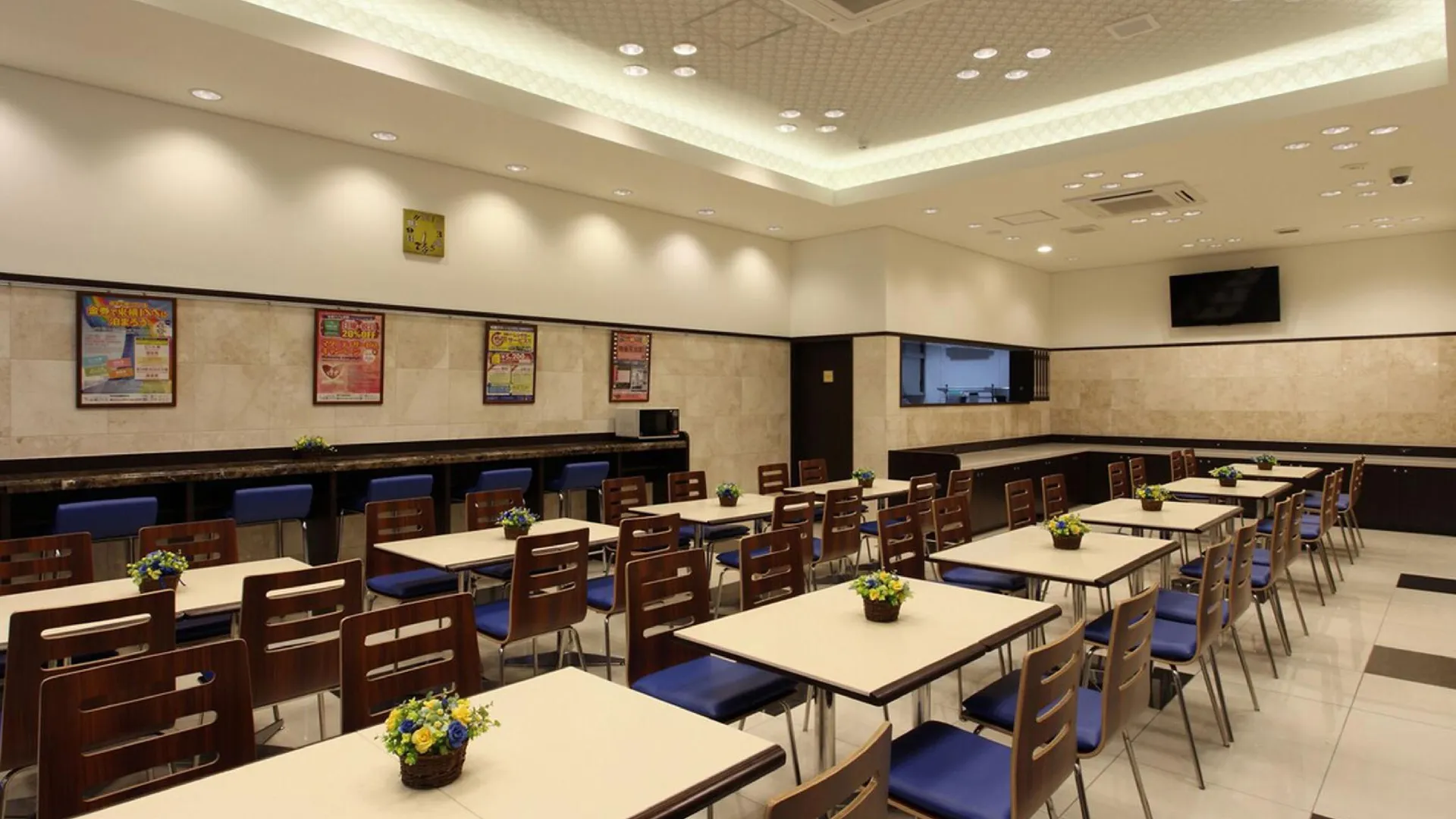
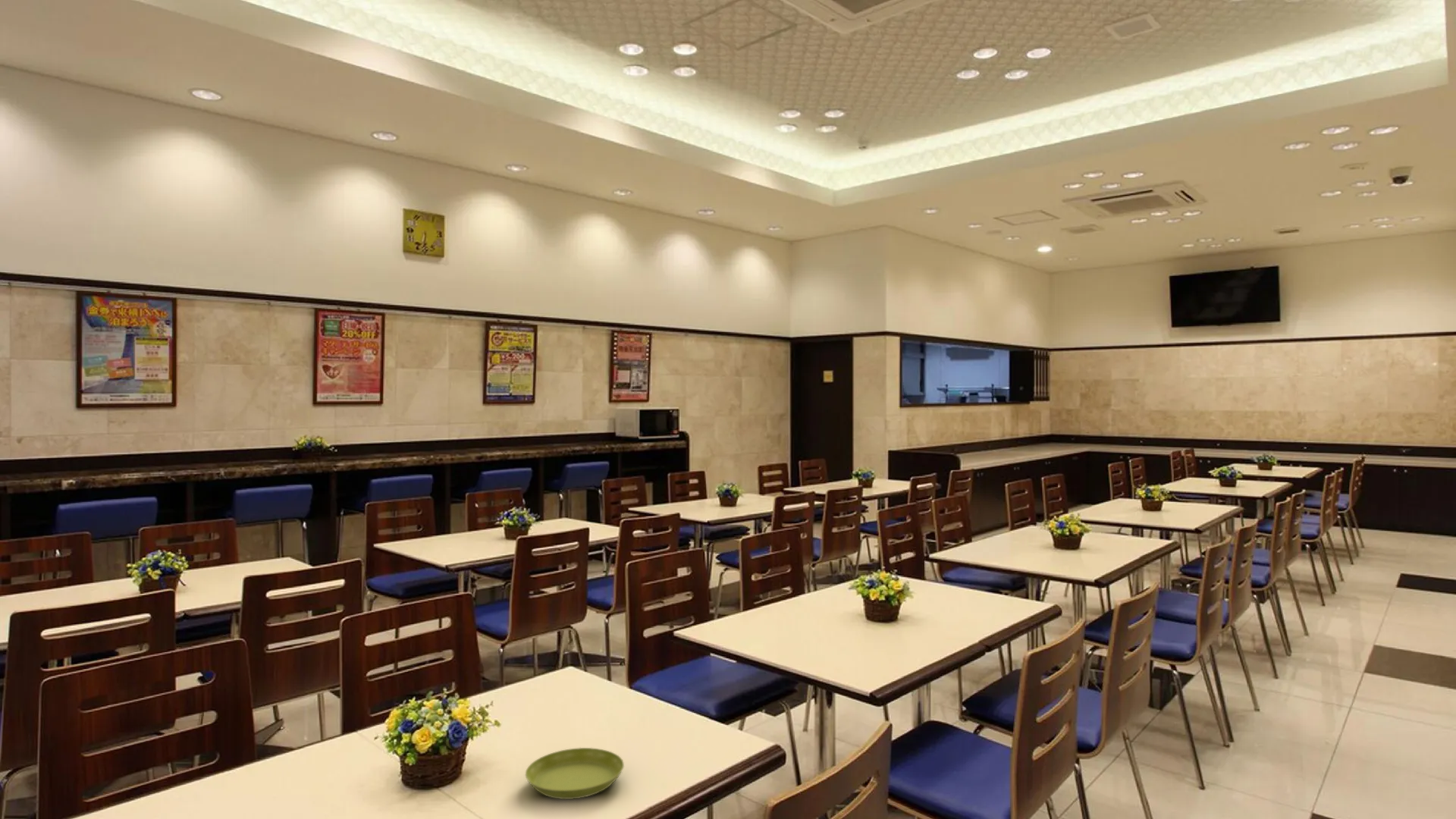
+ saucer [525,747,625,800]
